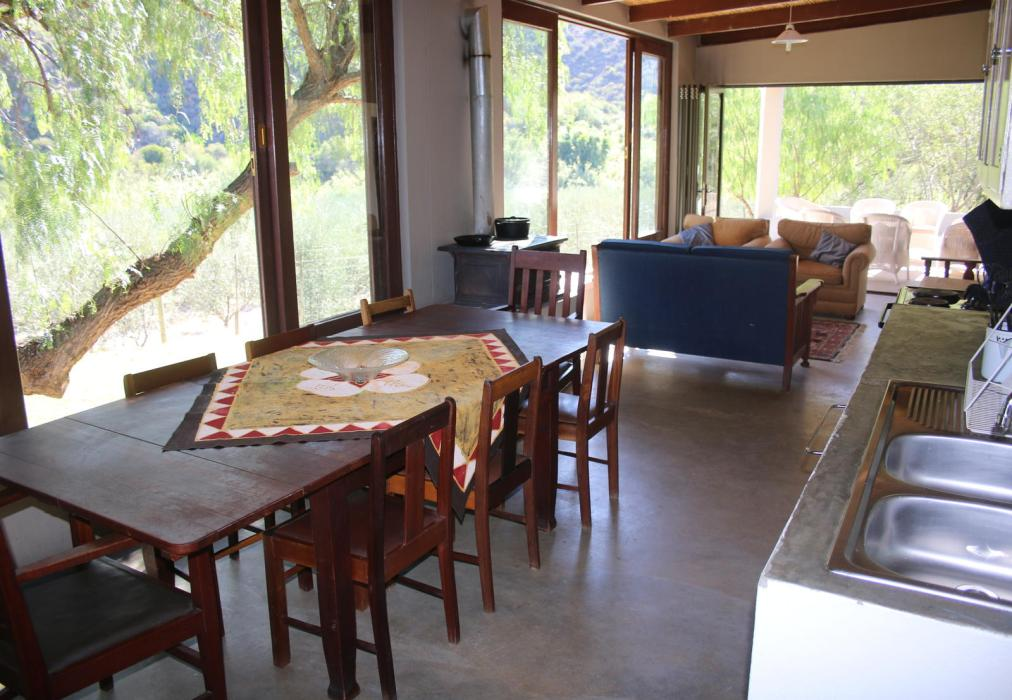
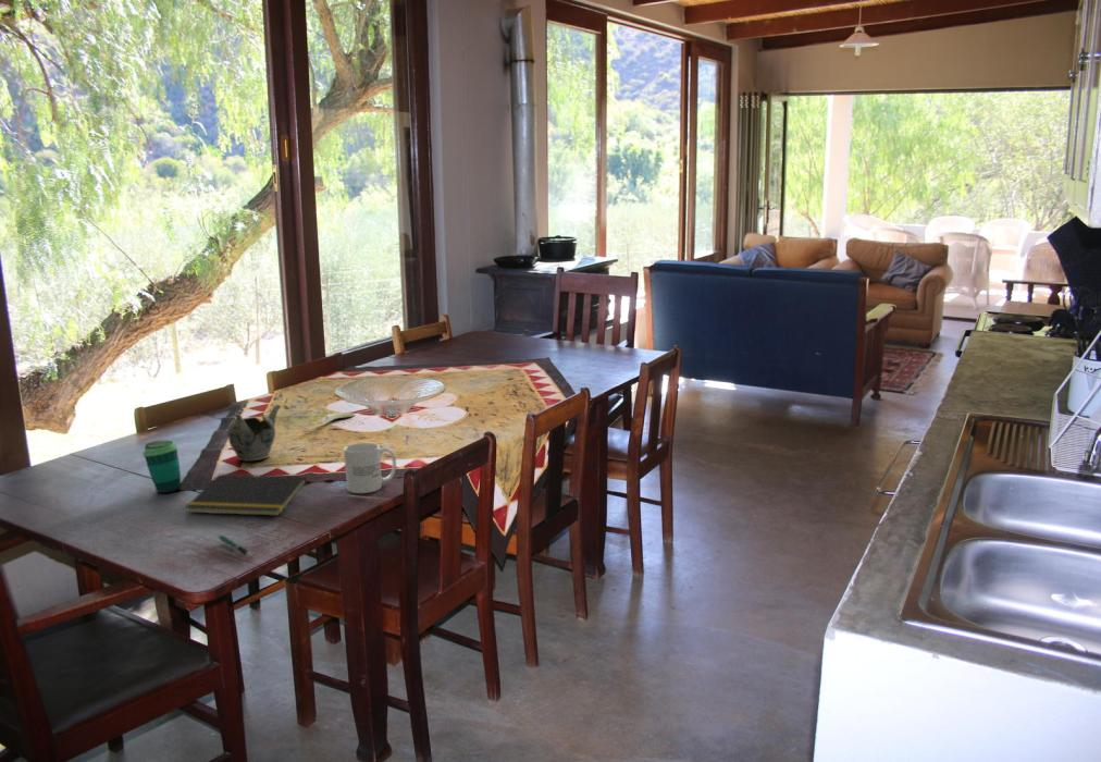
+ pen [217,533,253,557]
+ cup [141,440,182,494]
+ mug [343,442,397,494]
+ teapot [226,404,282,462]
+ spoon [305,411,356,431]
+ notepad [184,474,308,517]
